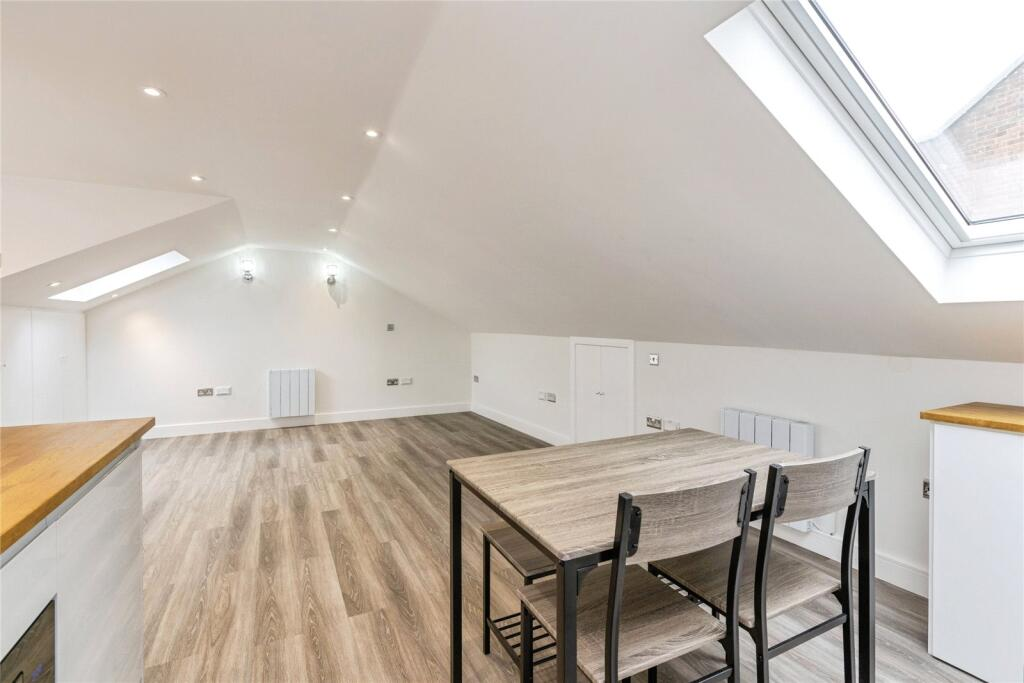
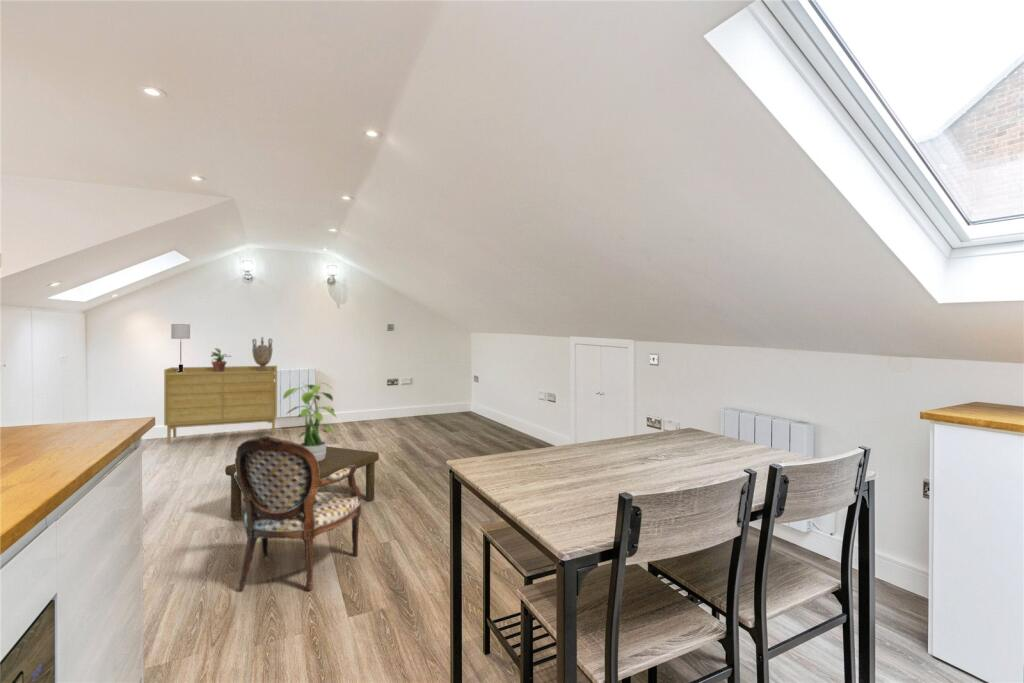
+ sideboard [163,365,278,444]
+ potted plant [210,347,233,372]
+ decorative urn [251,336,274,371]
+ table lamp [170,323,191,373]
+ coffee table [224,446,380,520]
+ armchair [234,435,362,592]
+ potted plant [281,381,338,462]
